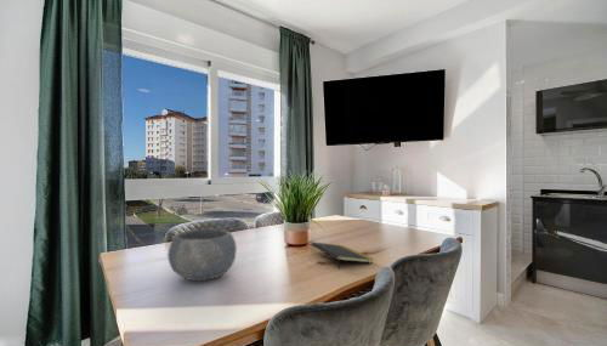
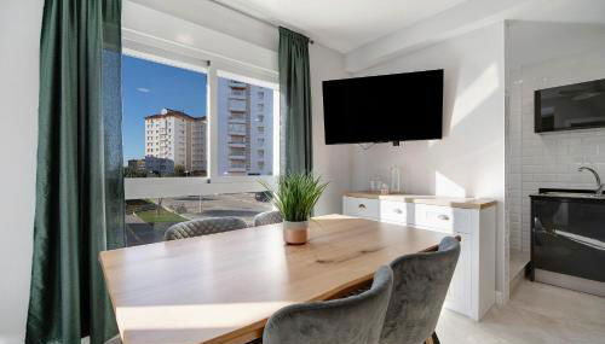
- bowl [166,228,238,282]
- notepad [310,242,375,270]
